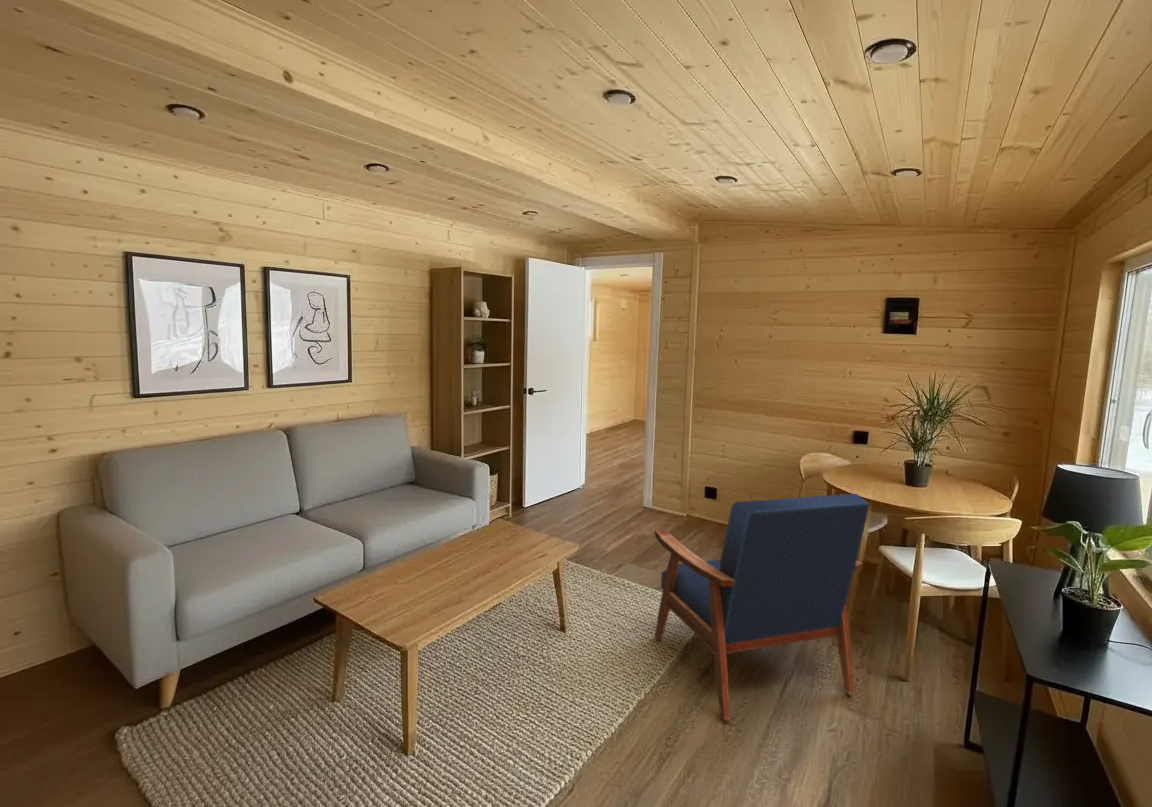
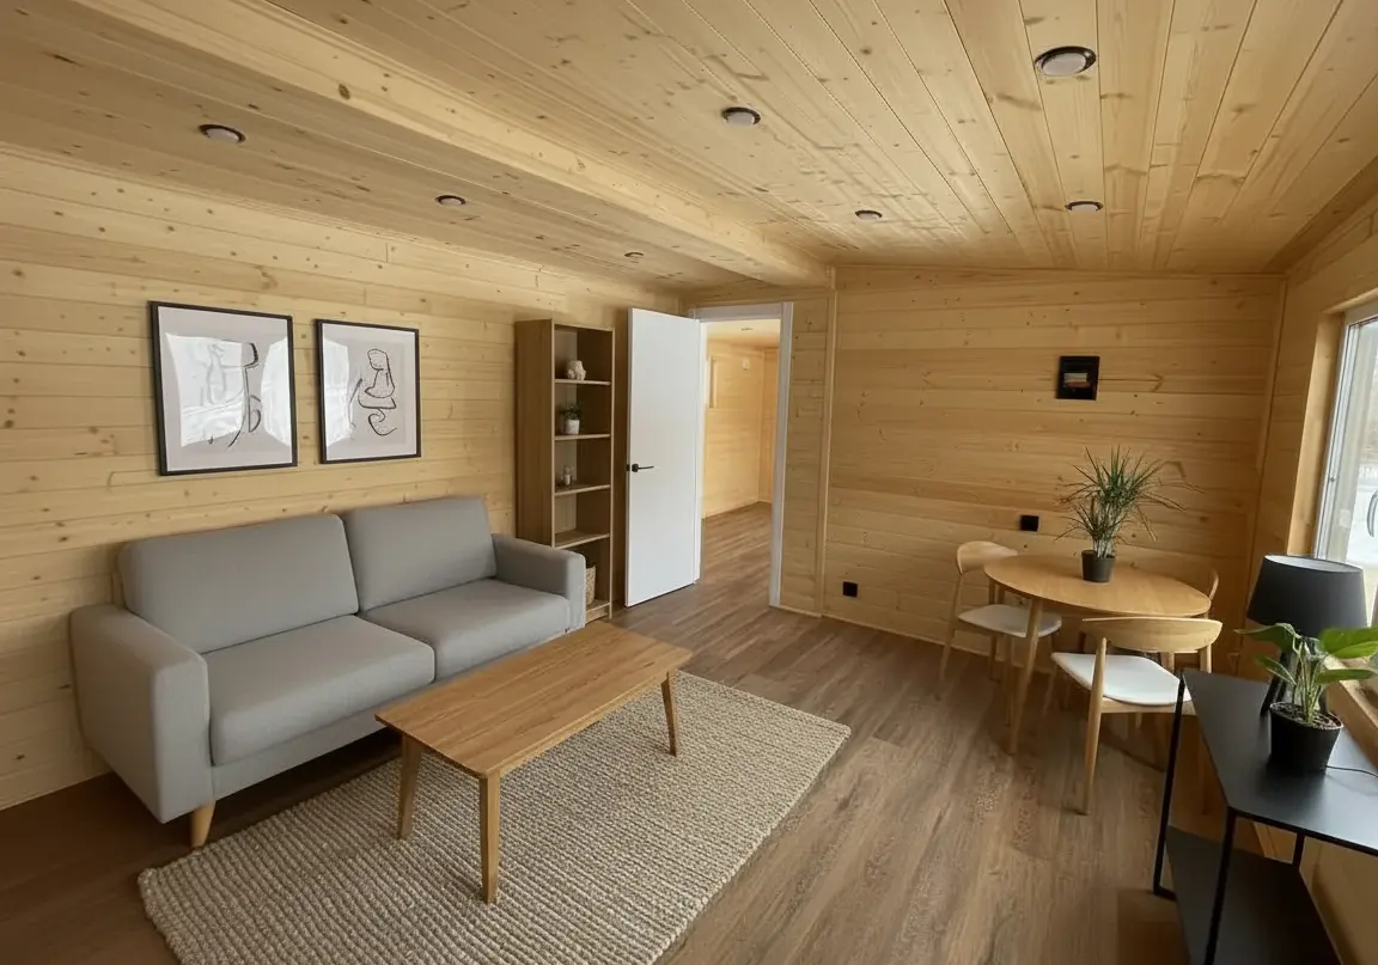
- armchair [653,493,870,721]
